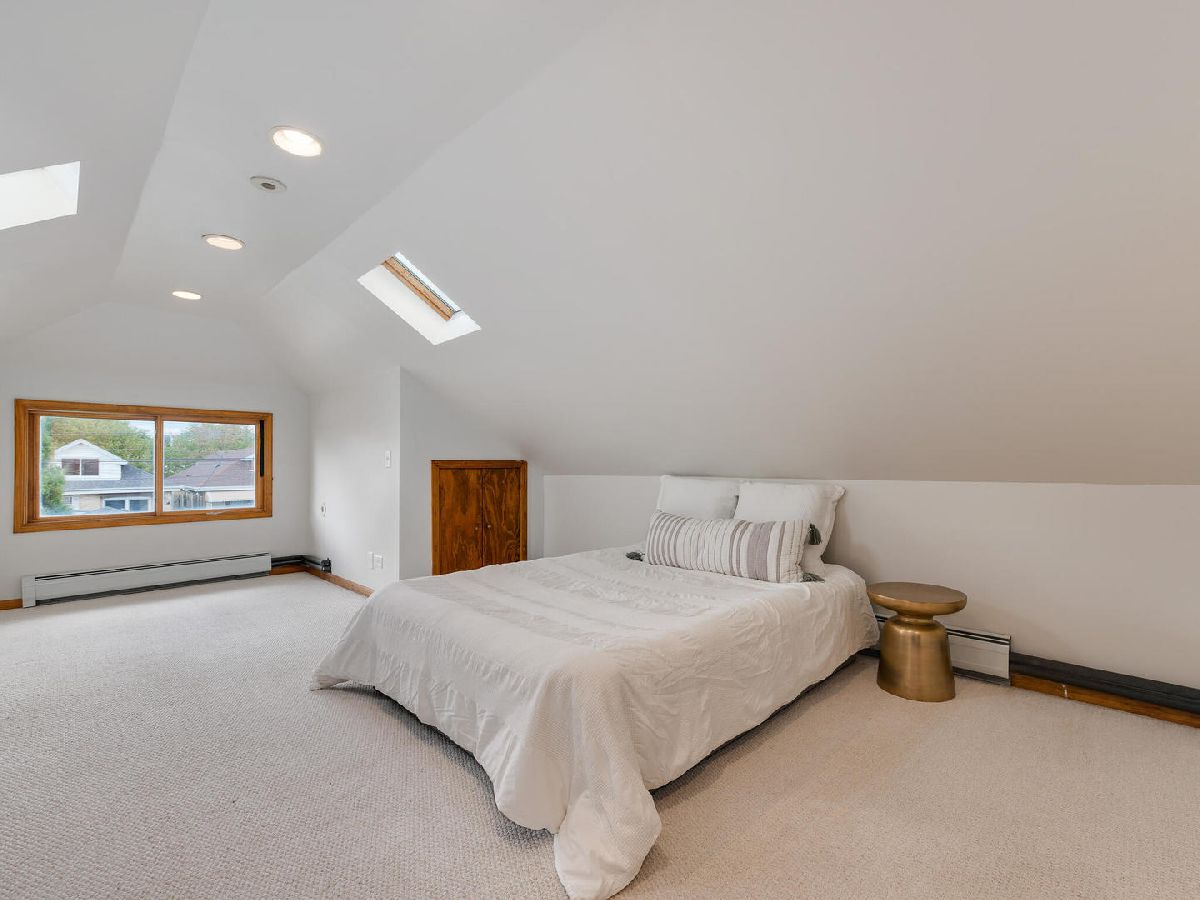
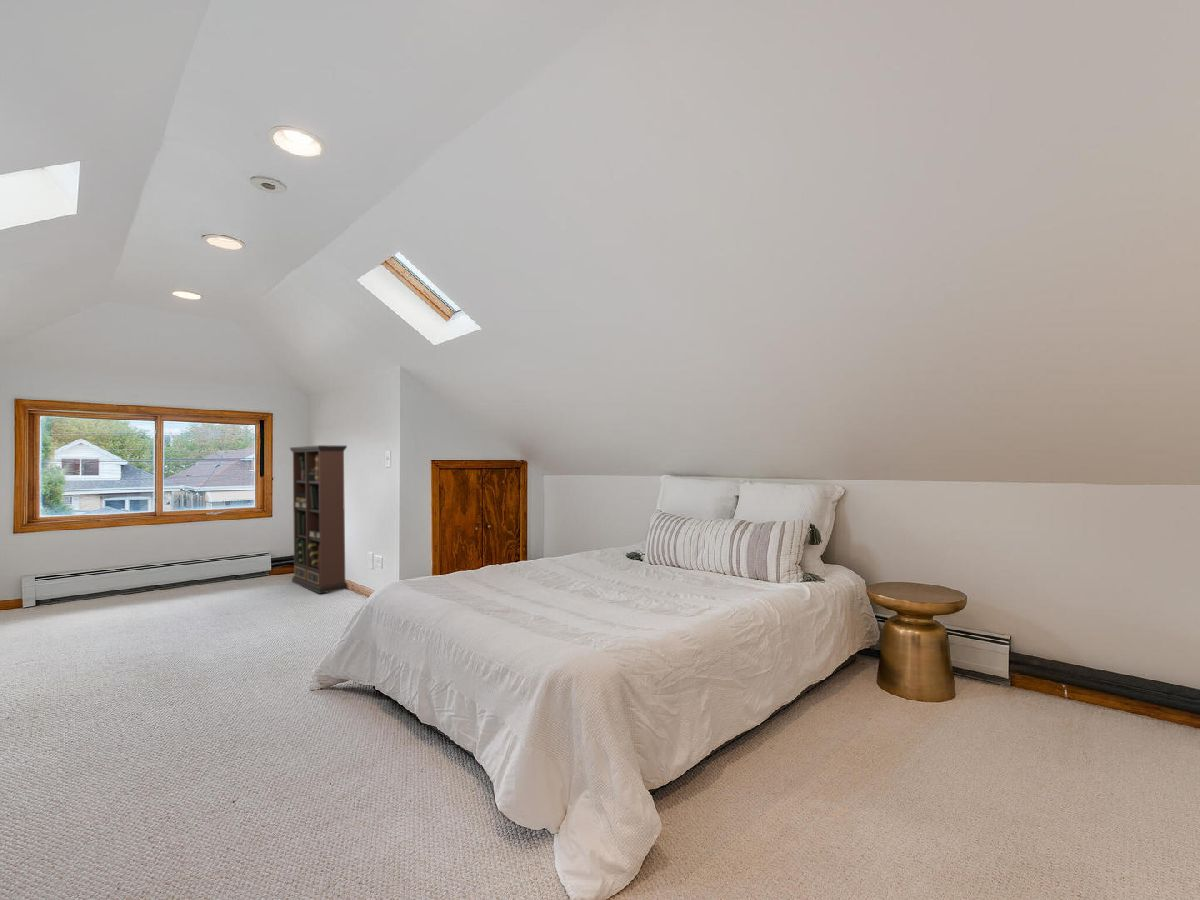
+ bookcase [289,444,349,595]
